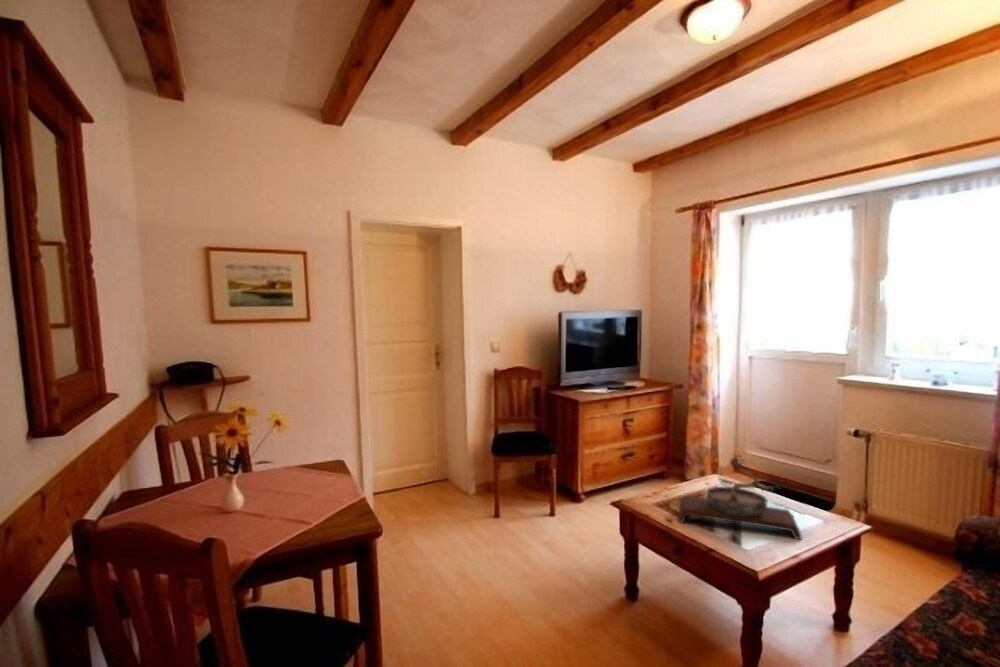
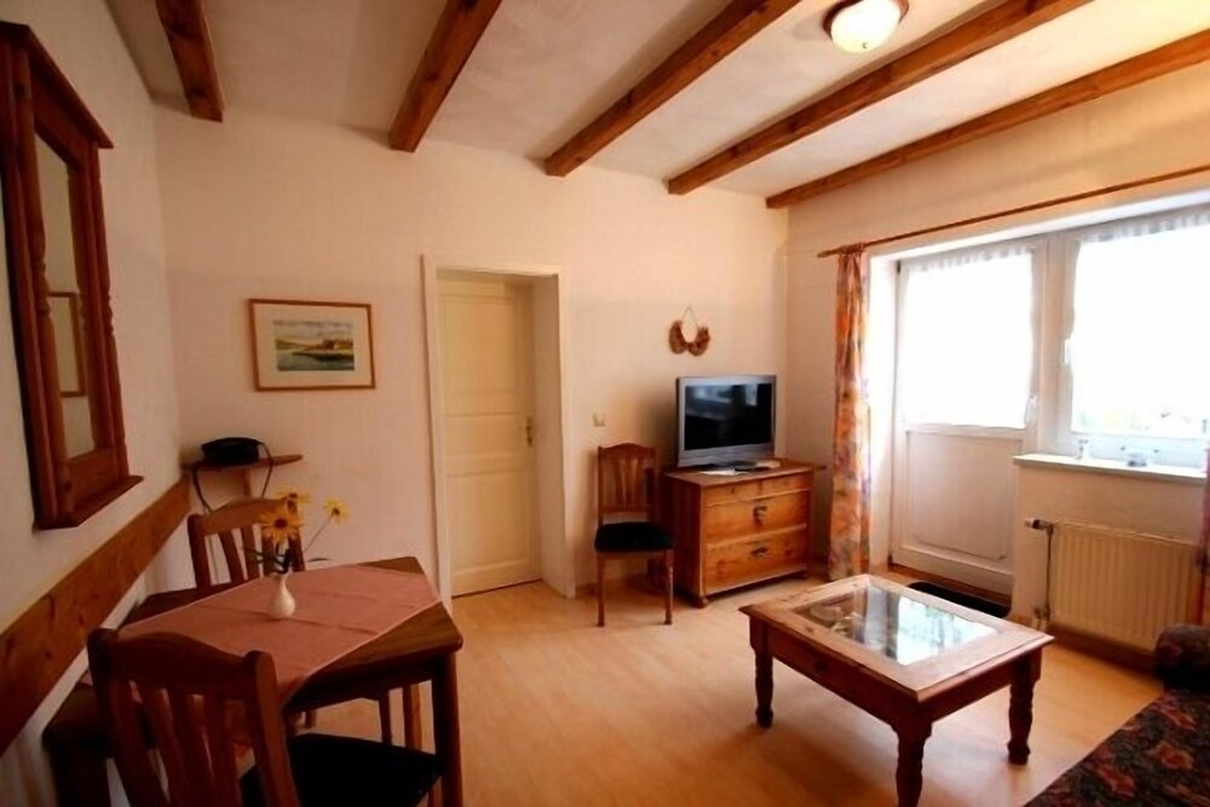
- bonsai tree [677,454,803,541]
